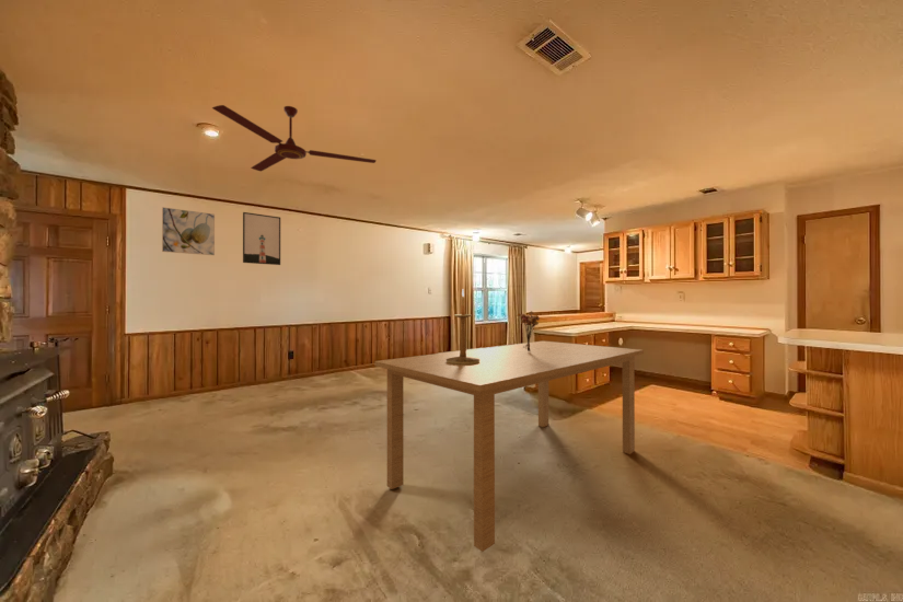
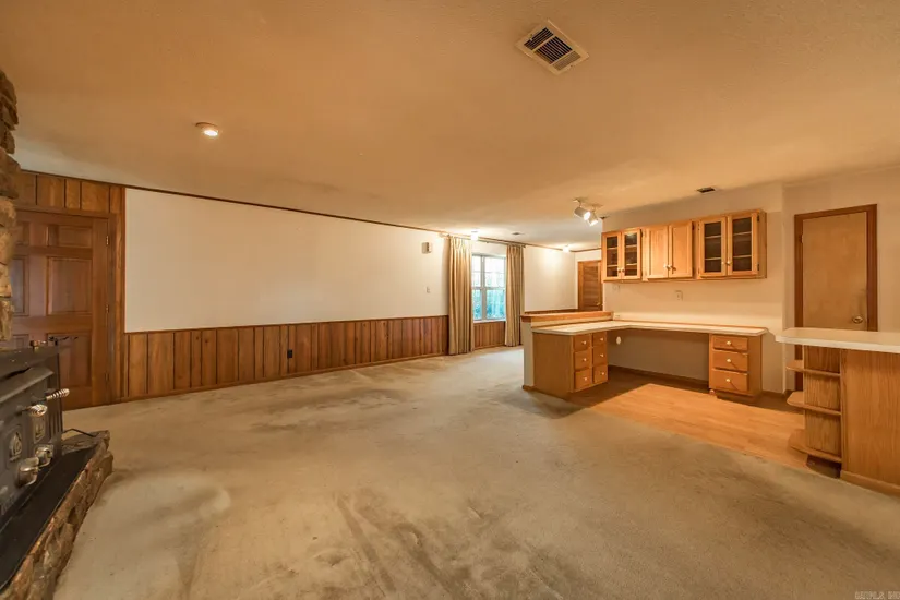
- bouquet [517,310,541,352]
- ceiling fan [211,104,378,173]
- candlestick [447,289,481,364]
- dining table [373,340,645,553]
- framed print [242,211,281,266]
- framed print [161,206,216,256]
